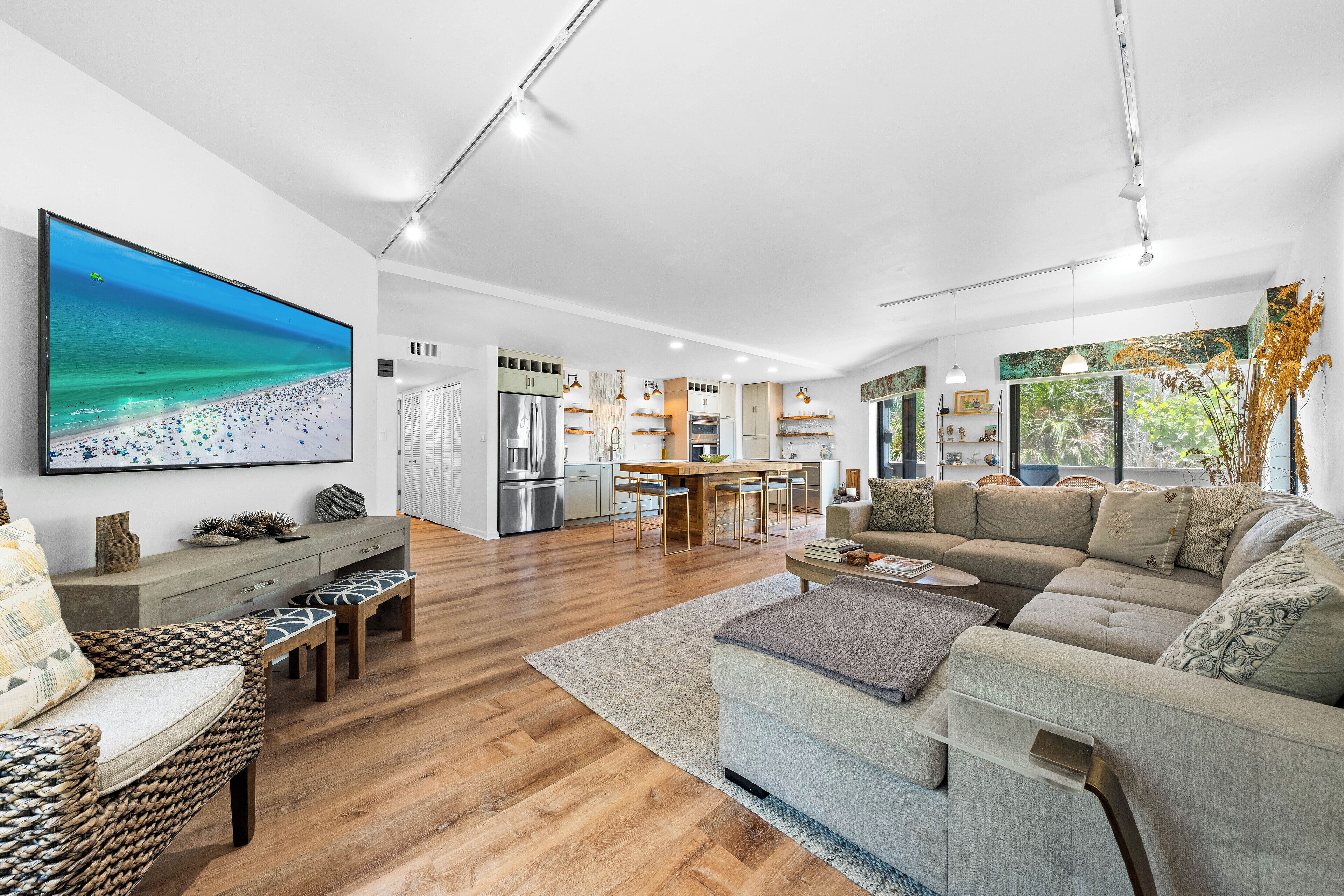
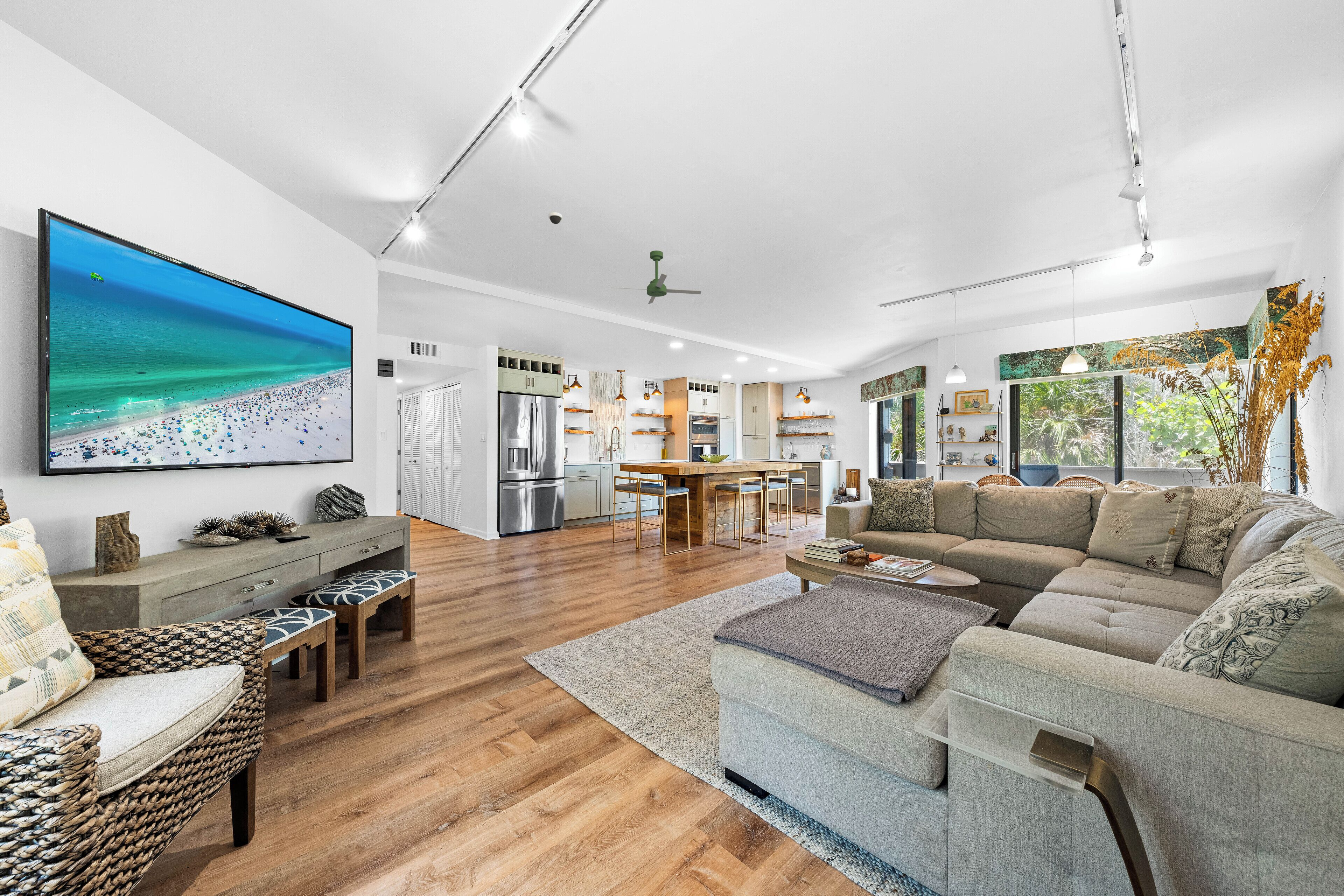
+ dome security camera [548,212,562,224]
+ ceiling fan [610,250,702,304]
